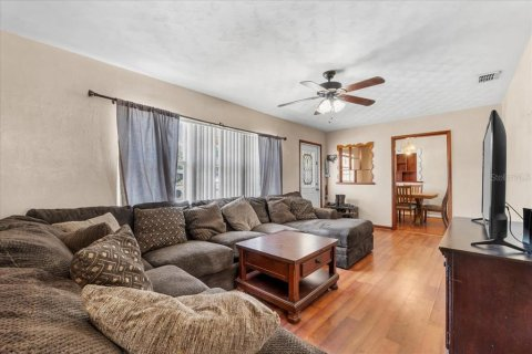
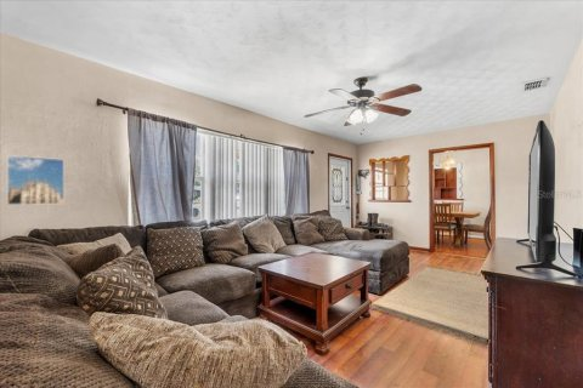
+ rug [370,266,489,344]
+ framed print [6,154,66,206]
